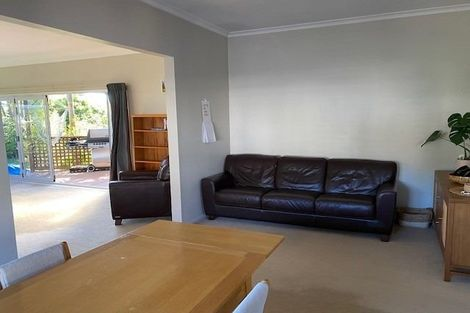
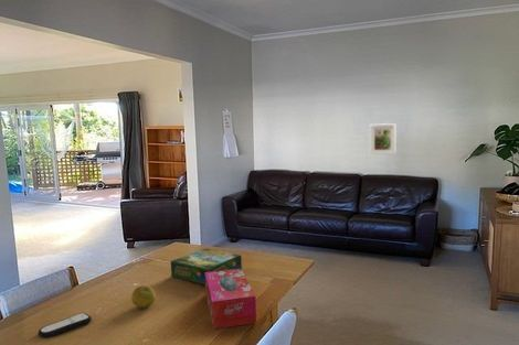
+ tissue box [204,269,257,330]
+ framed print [369,122,396,155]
+ board game [170,248,243,287]
+ fruit [130,284,156,309]
+ remote control [38,312,93,339]
